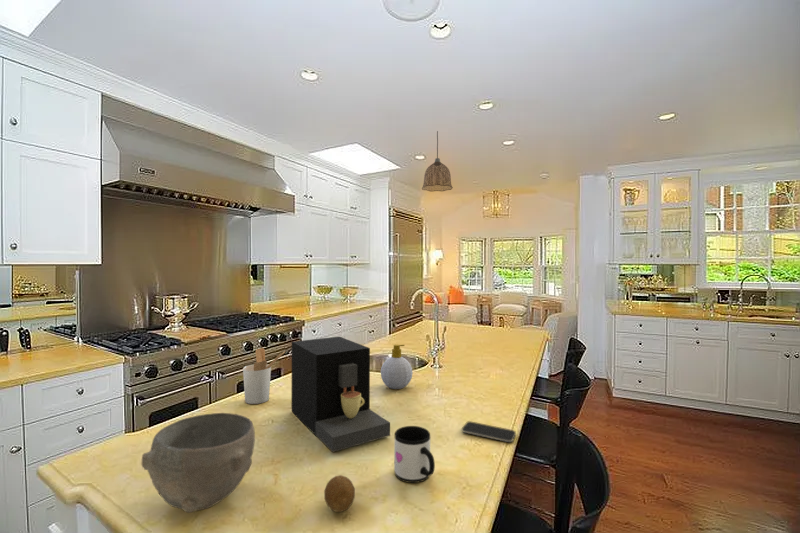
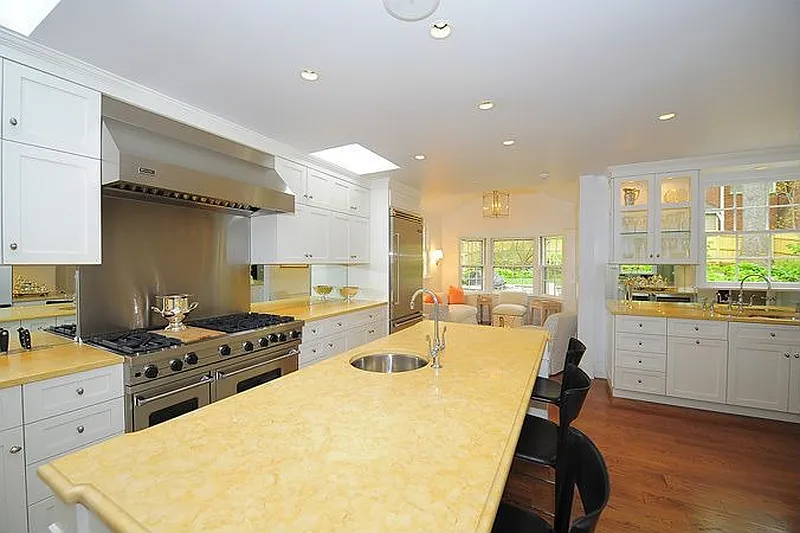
- soap bottle [380,344,413,390]
- coffee maker [290,336,391,453]
- smartphone [461,420,517,443]
- bowl [141,412,256,513]
- mug [393,425,436,484]
- pendant lamp [421,130,454,192]
- utensil holder [242,347,286,405]
- fruit [323,474,356,513]
